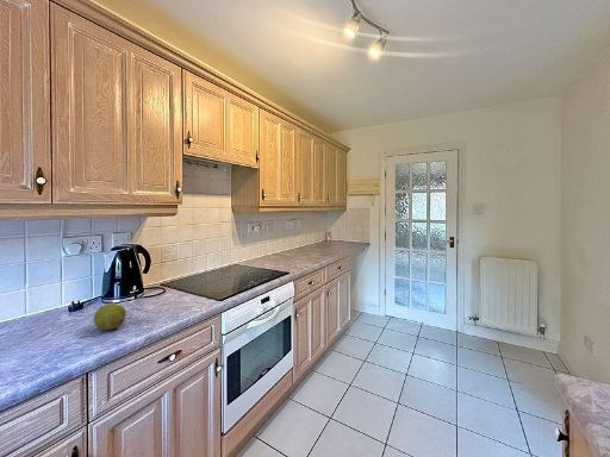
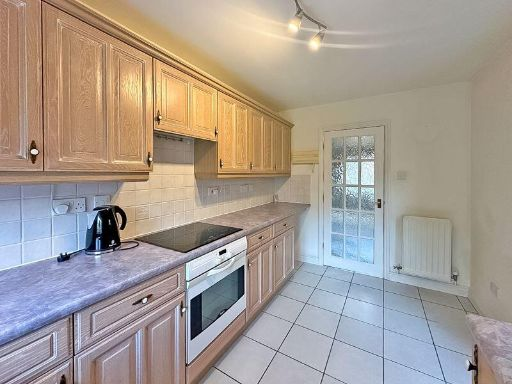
- fruit [93,302,127,331]
